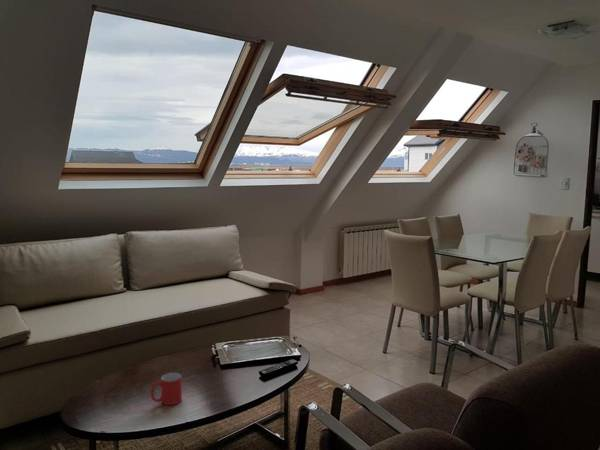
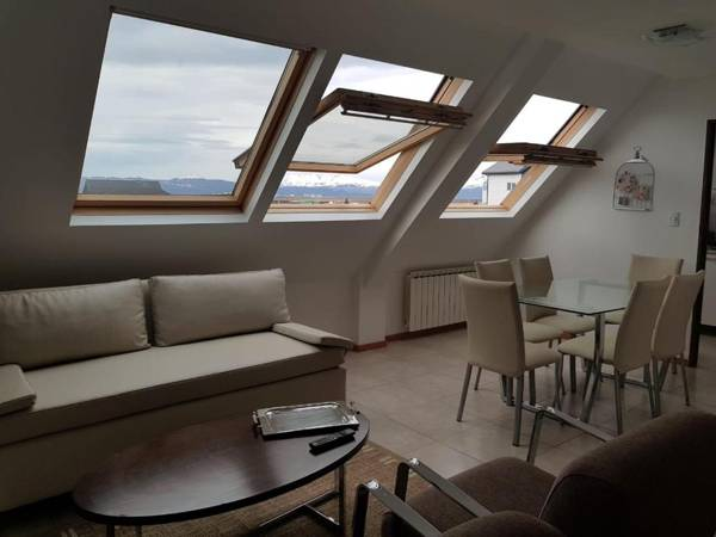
- mug [150,372,183,406]
